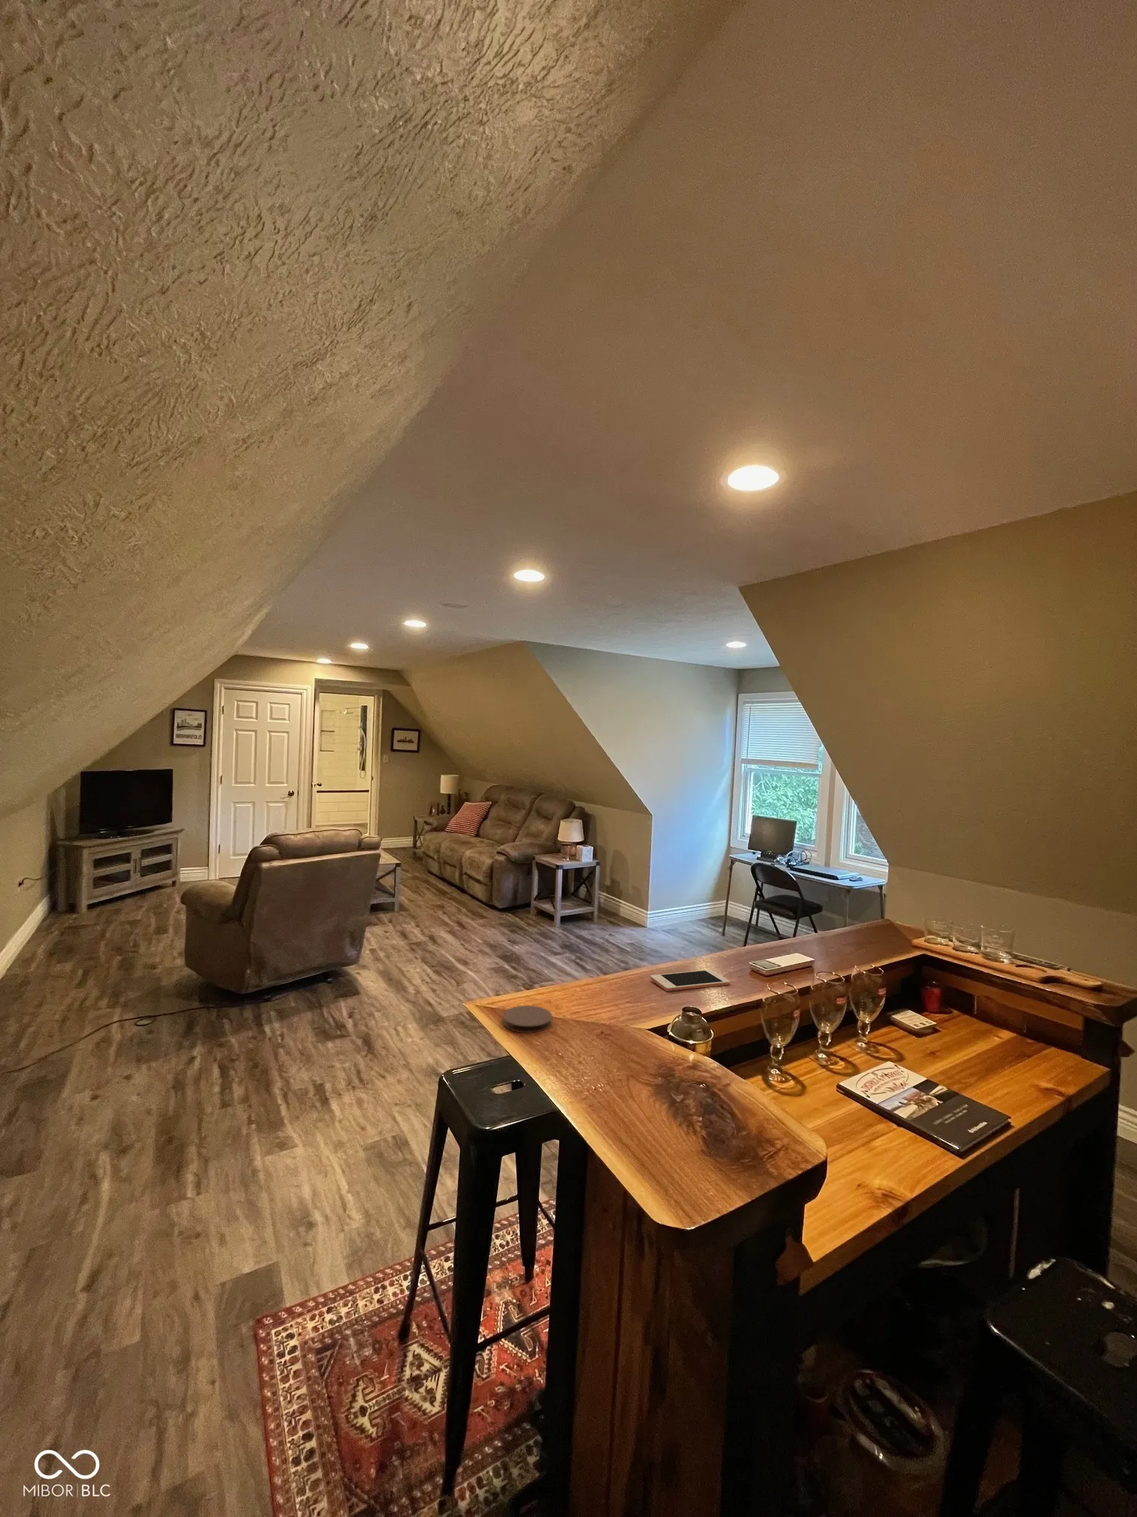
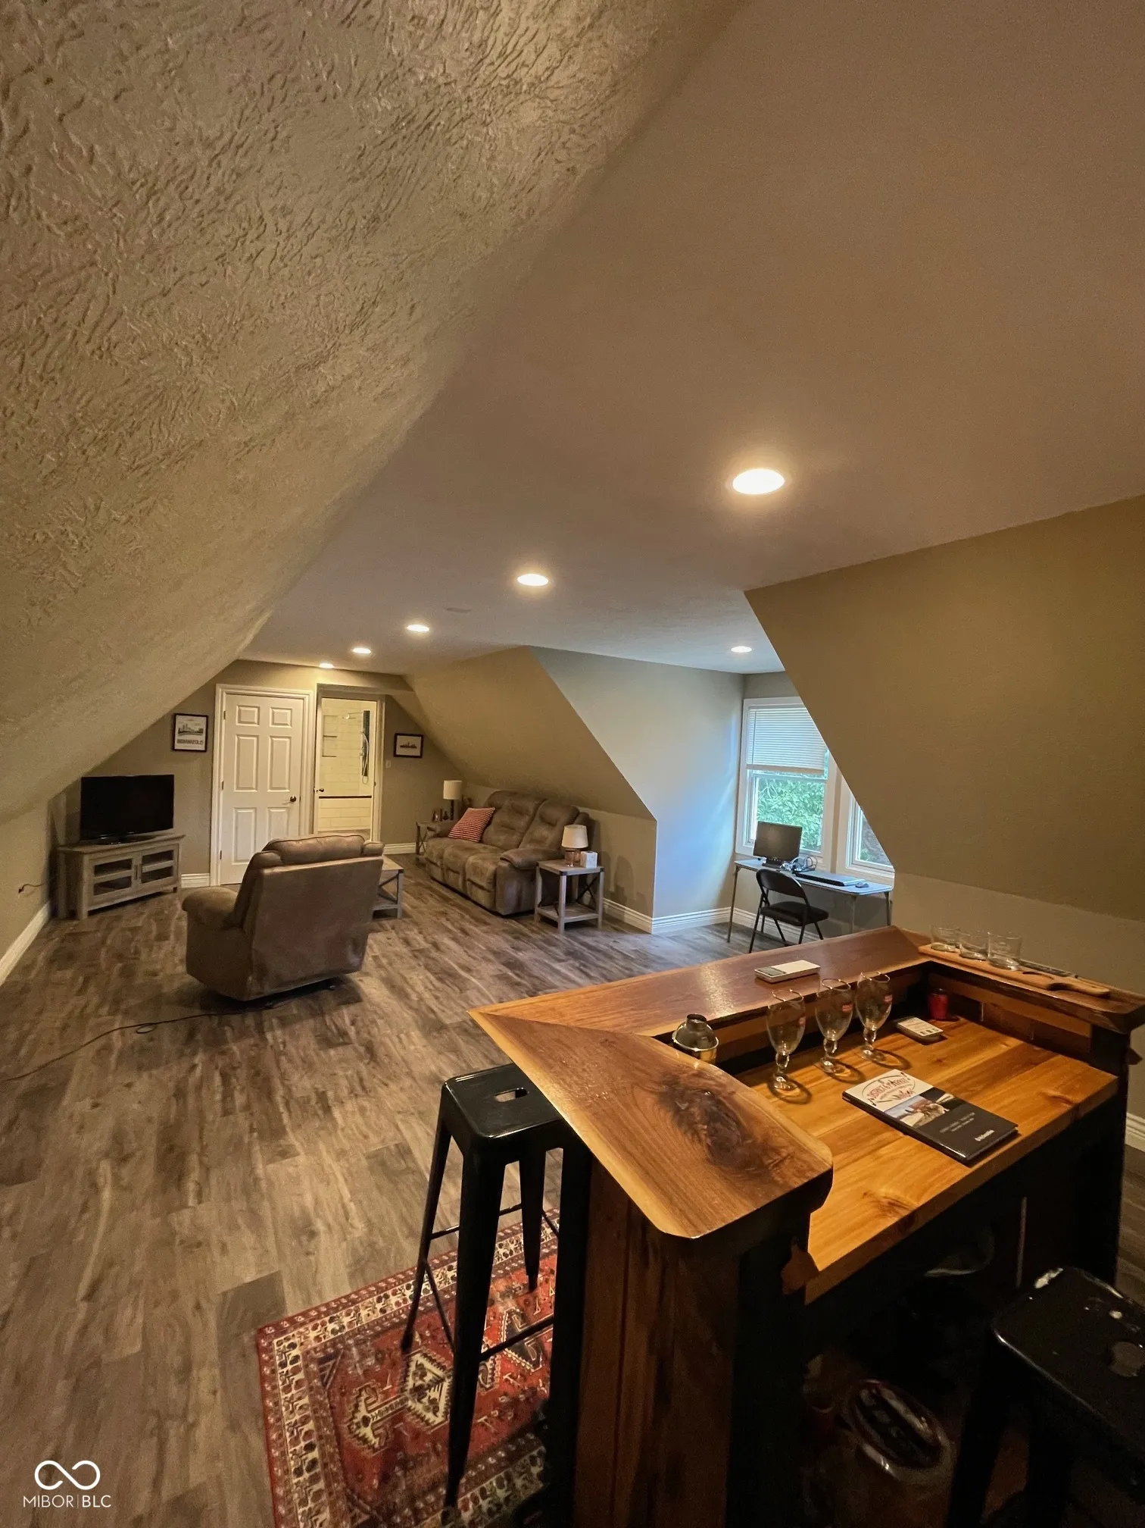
- coaster [503,1005,553,1034]
- cell phone [650,969,731,991]
